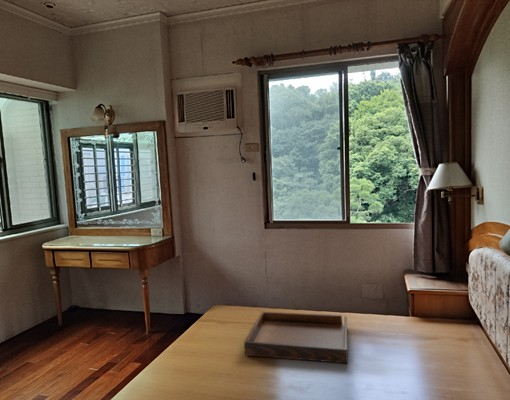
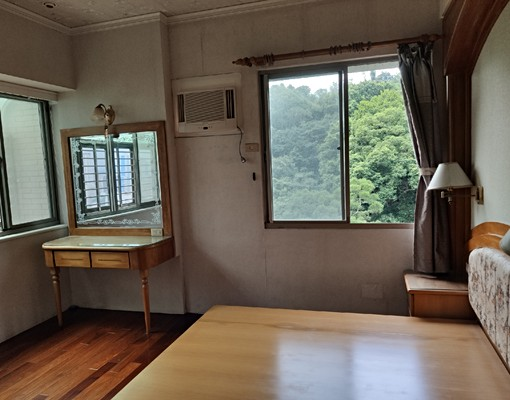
- serving tray [243,311,349,364]
